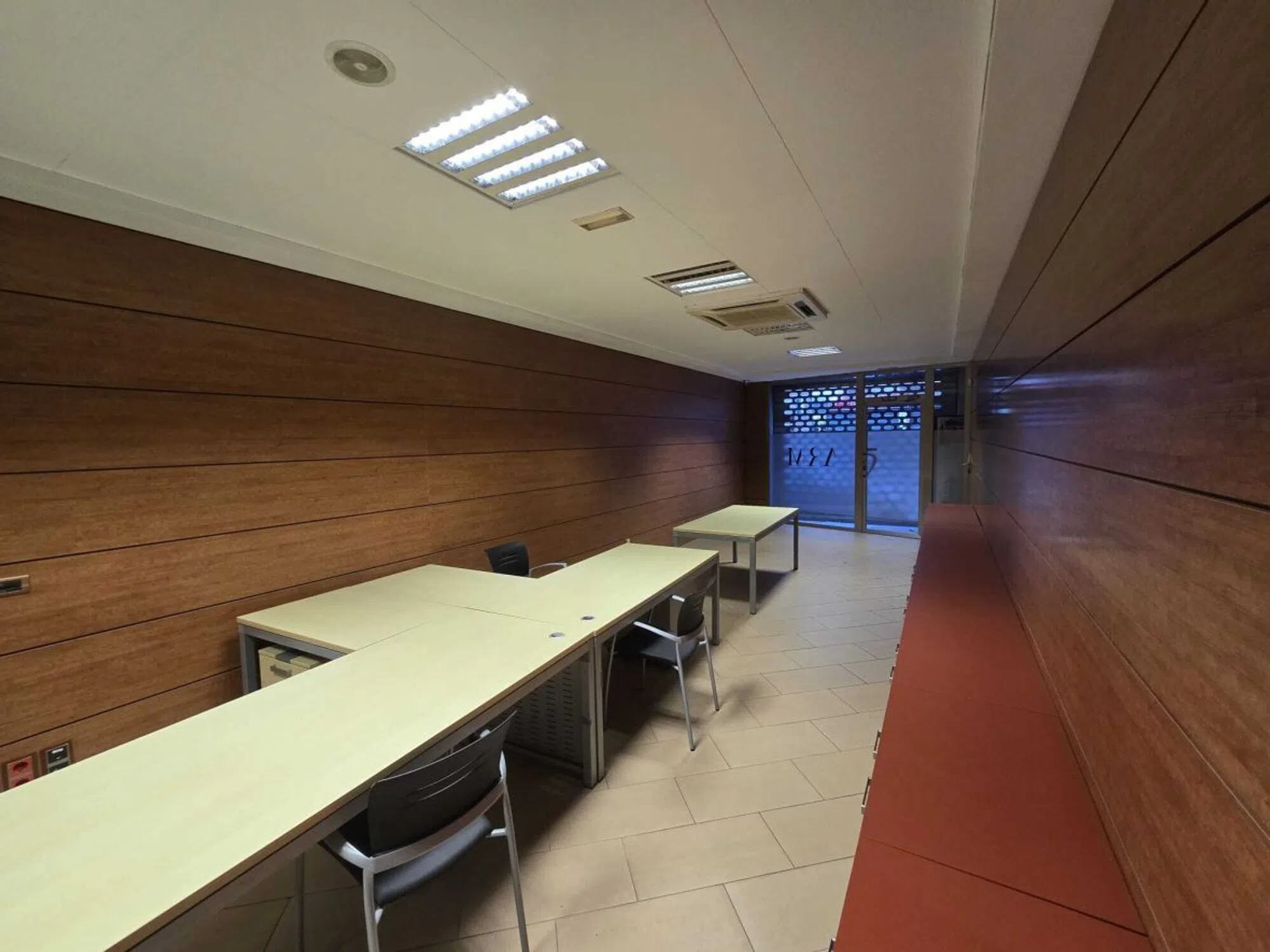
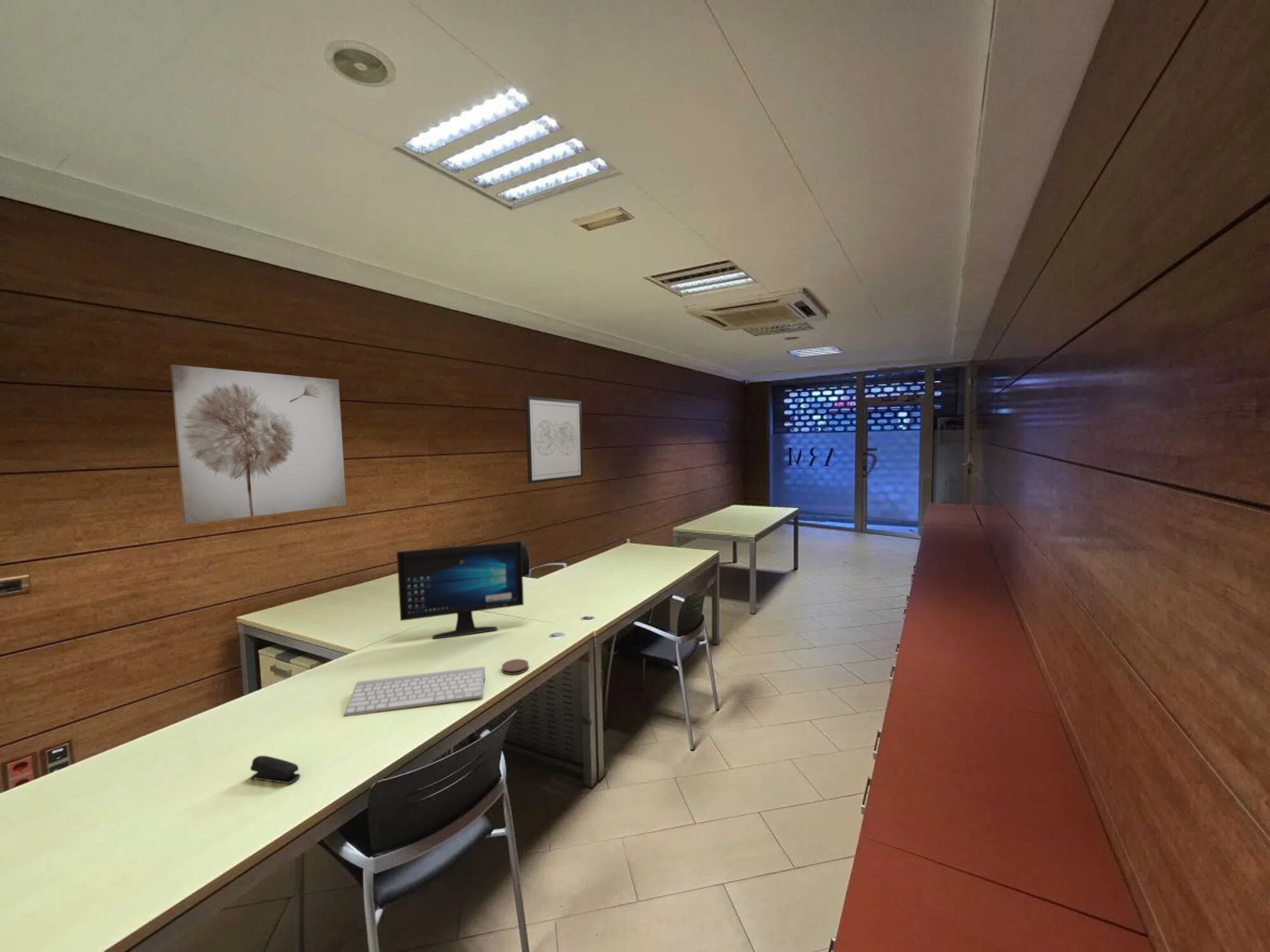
+ coaster [501,658,530,675]
+ keyboard [344,666,486,717]
+ wall art [525,396,584,484]
+ wall art [170,364,347,525]
+ stapler [250,755,301,784]
+ computer monitor [396,541,525,640]
